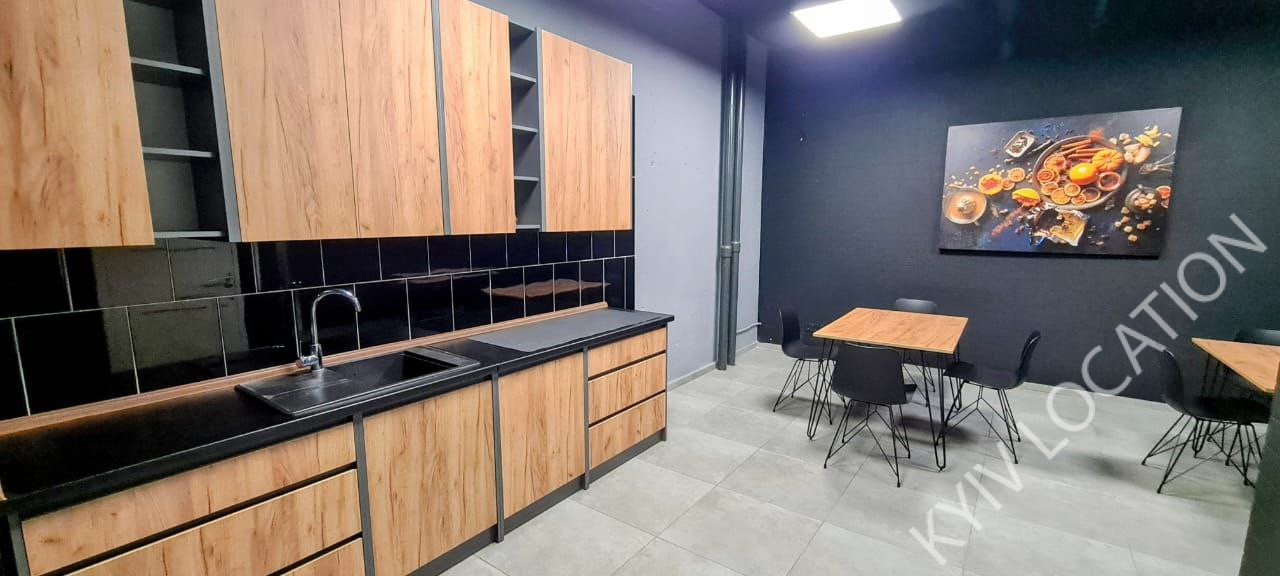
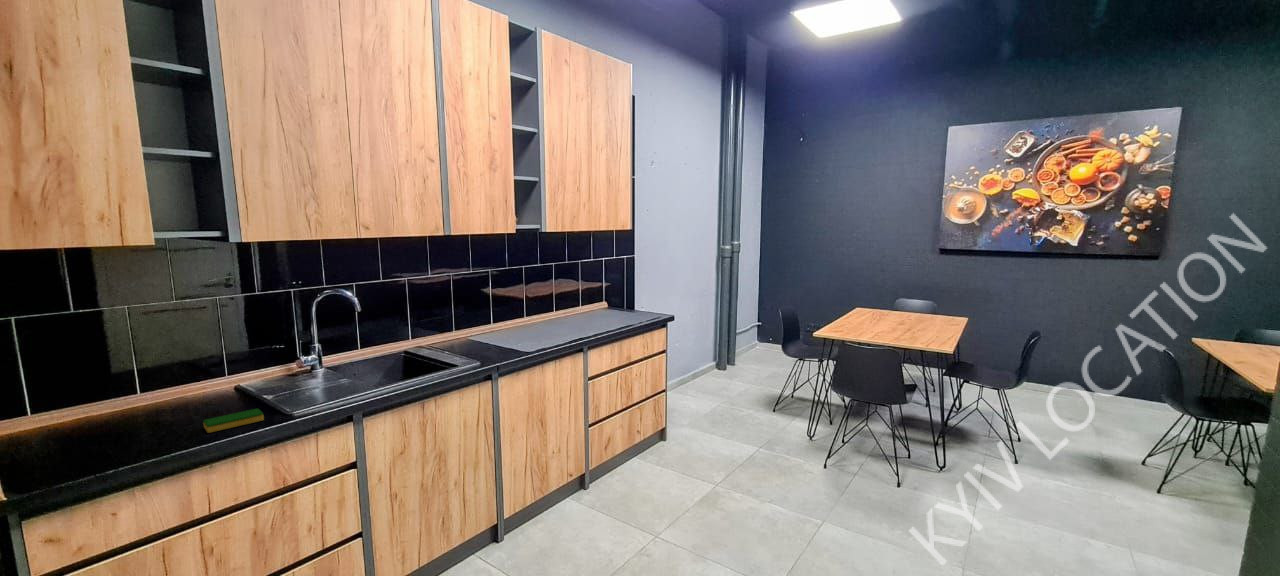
+ dish sponge [202,408,265,434]
